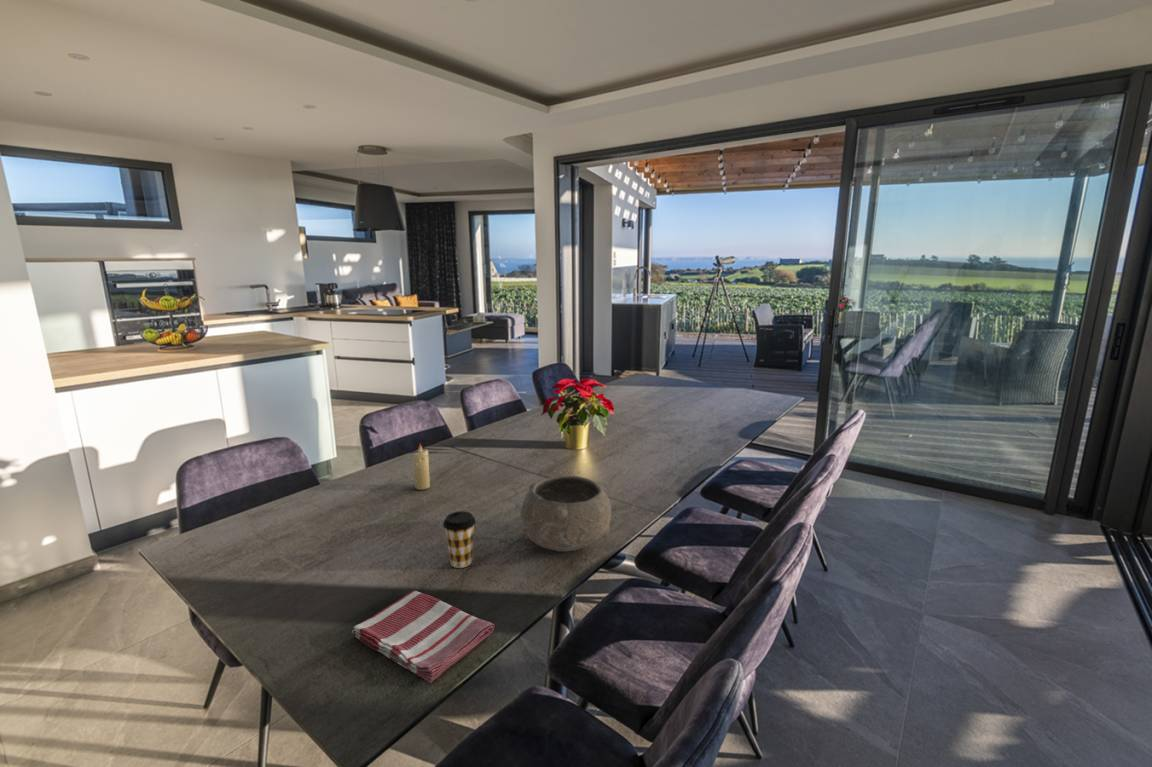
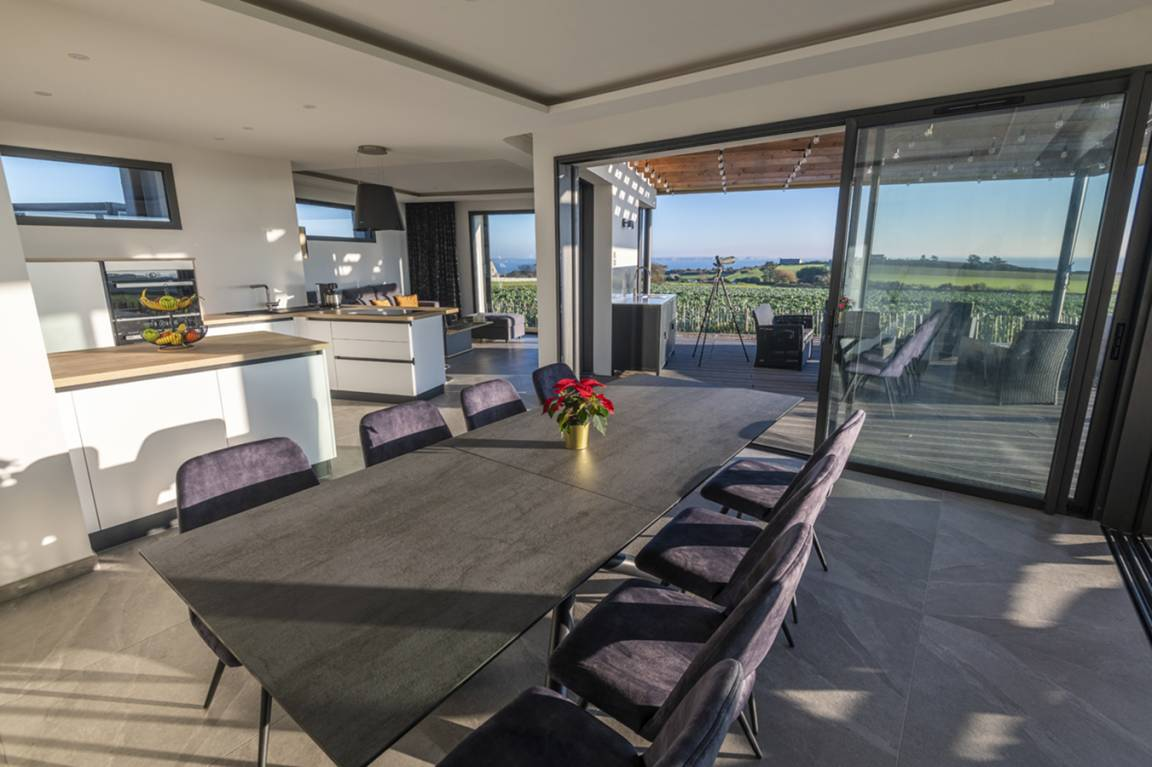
- coffee cup [442,510,477,569]
- dish towel [351,589,496,684]
- bowl [520,475,612,553]
- candle [412,443,431,491]
